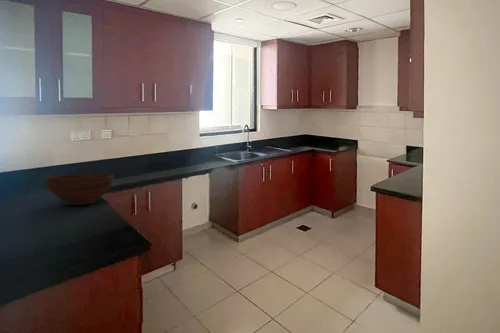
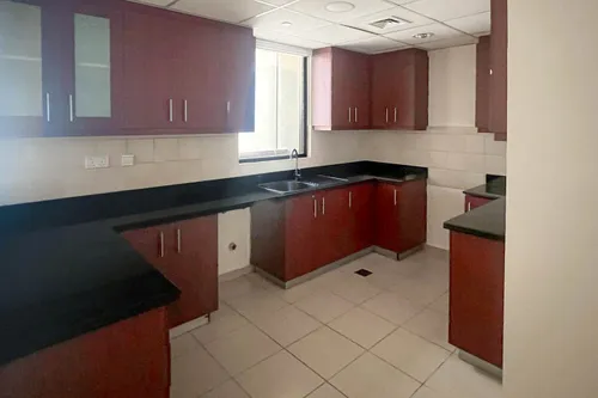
- fruit bowl [44,173,114,206]
